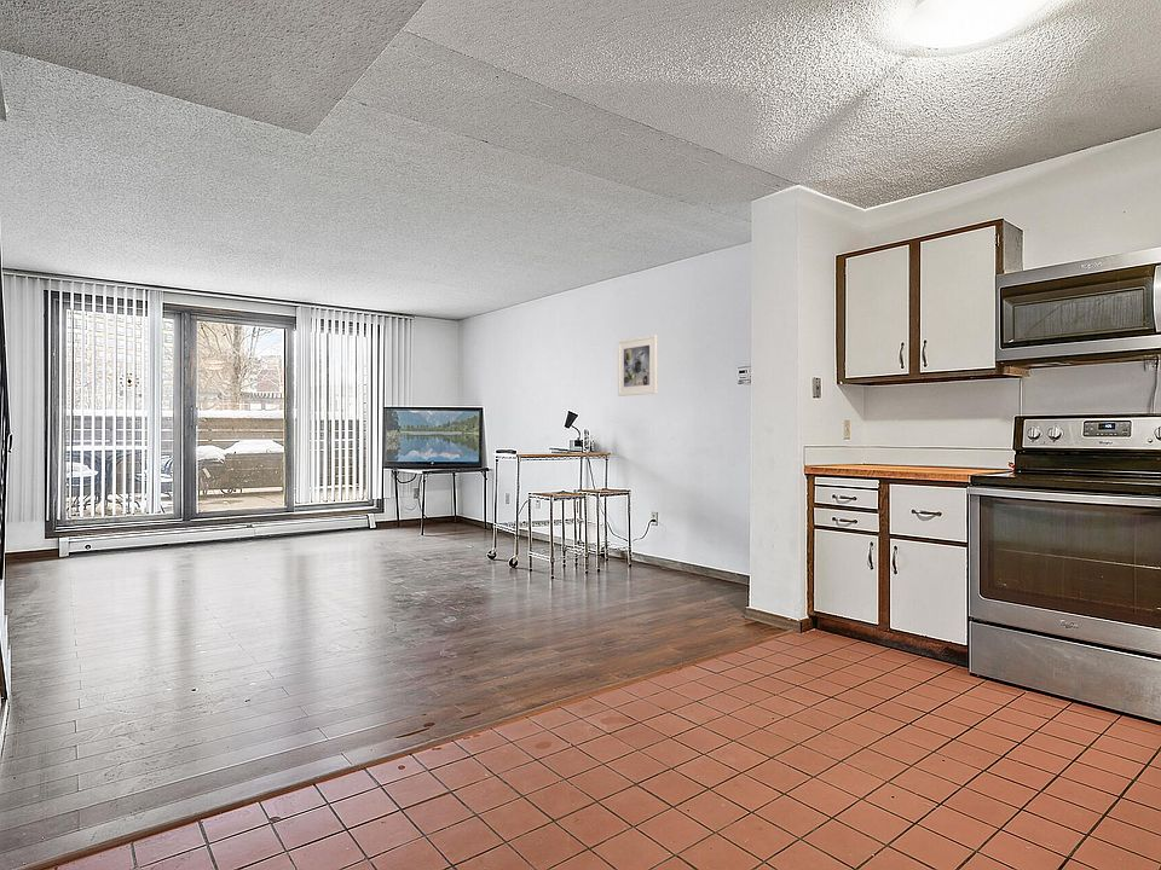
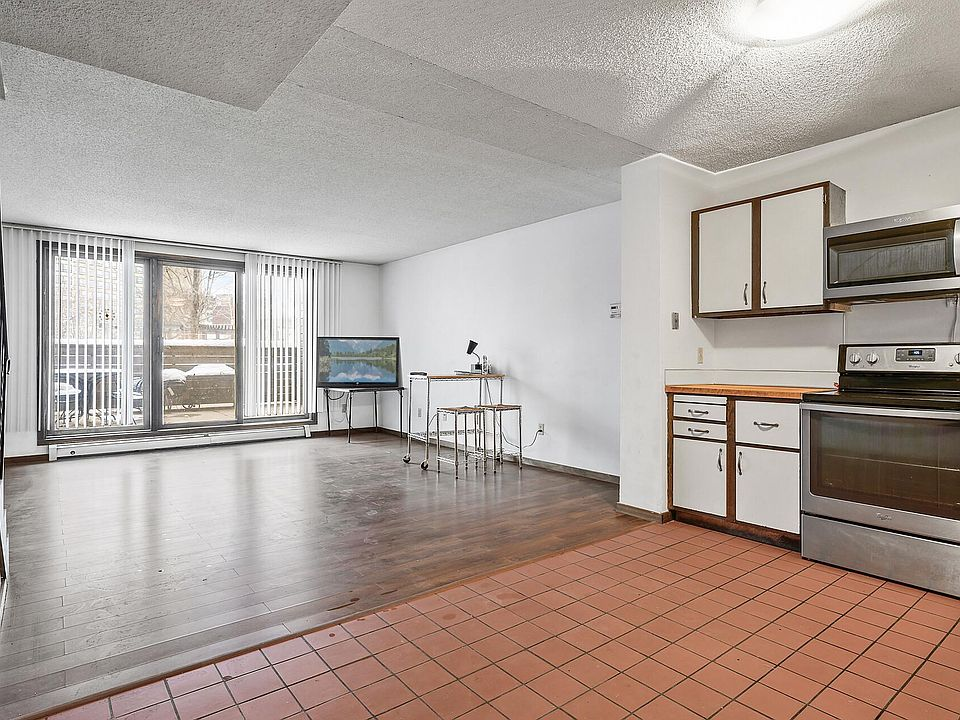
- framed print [617,334,659,398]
